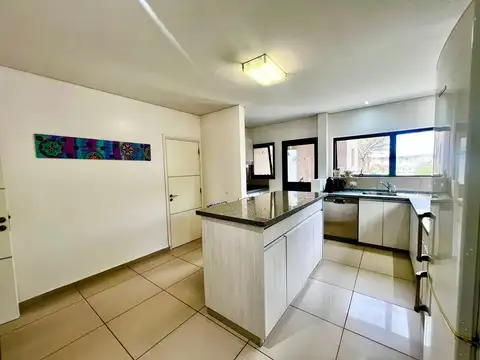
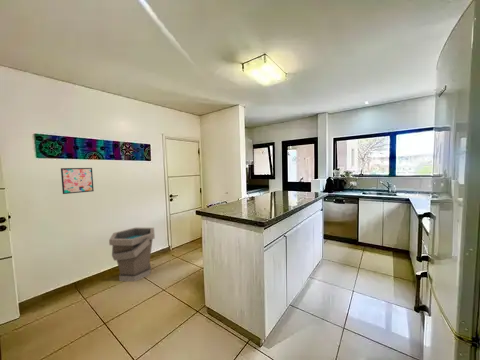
+ wall art [60,167,95,195]
+ bucket [108,227,156,283]
